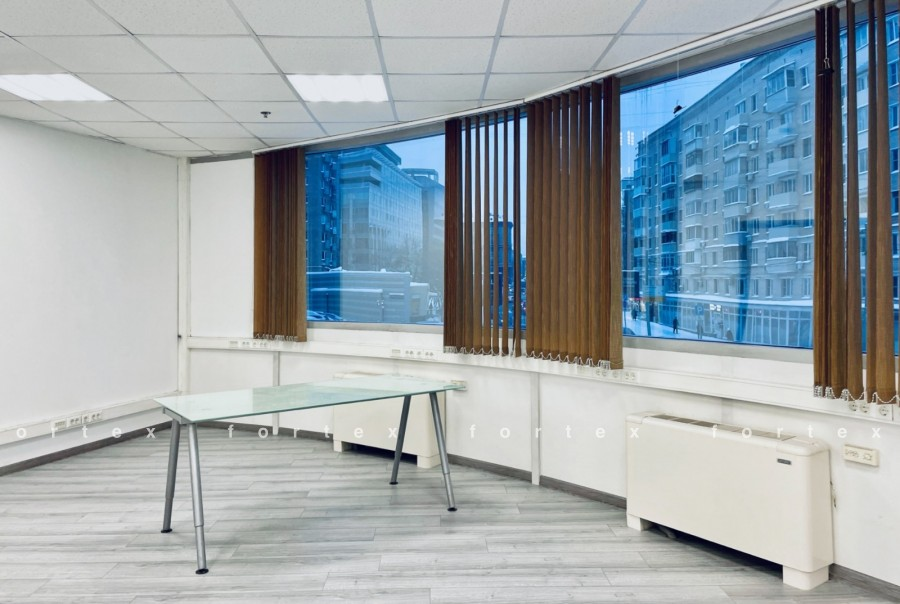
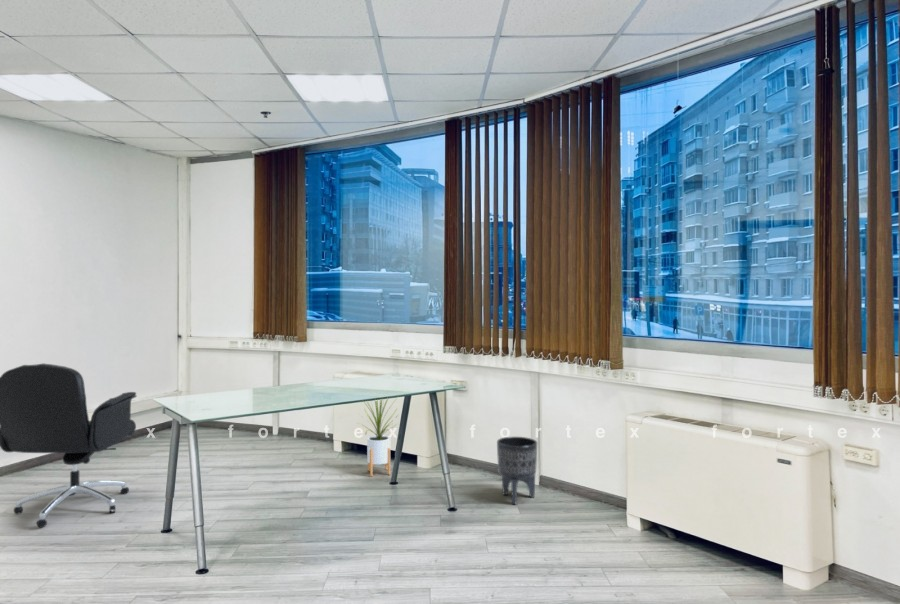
+ planter [496,436,538,506]
+ office chair [0,362,138,528]
+ house plant [357,397,399,477]
